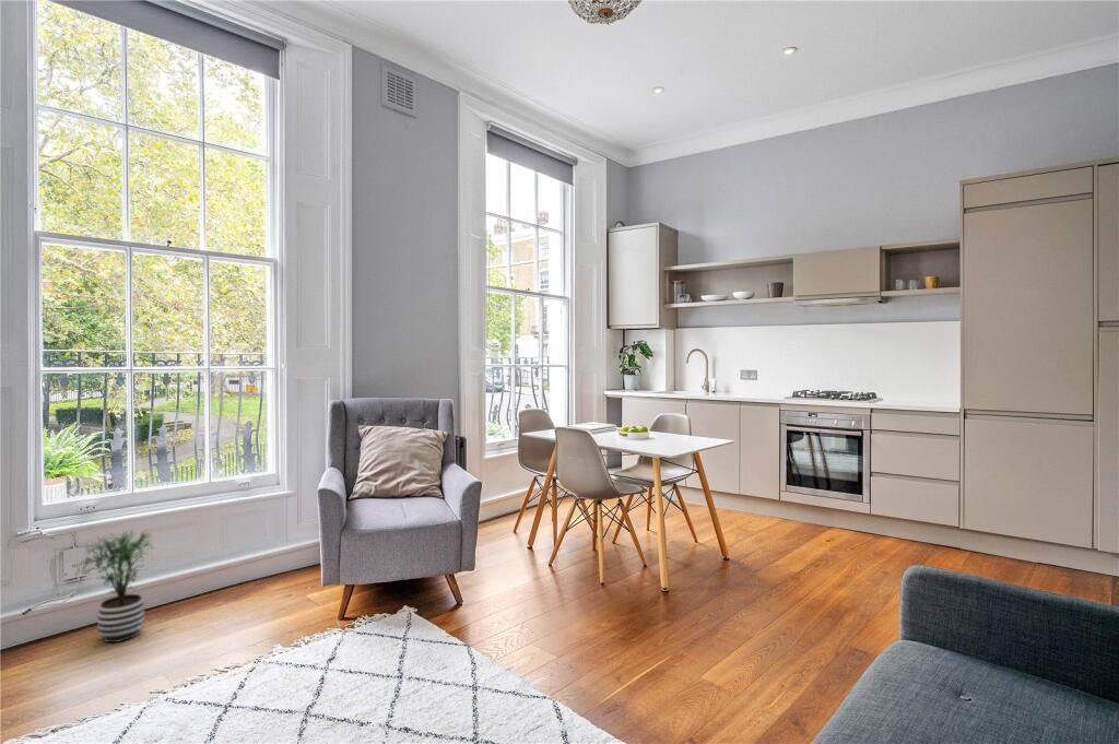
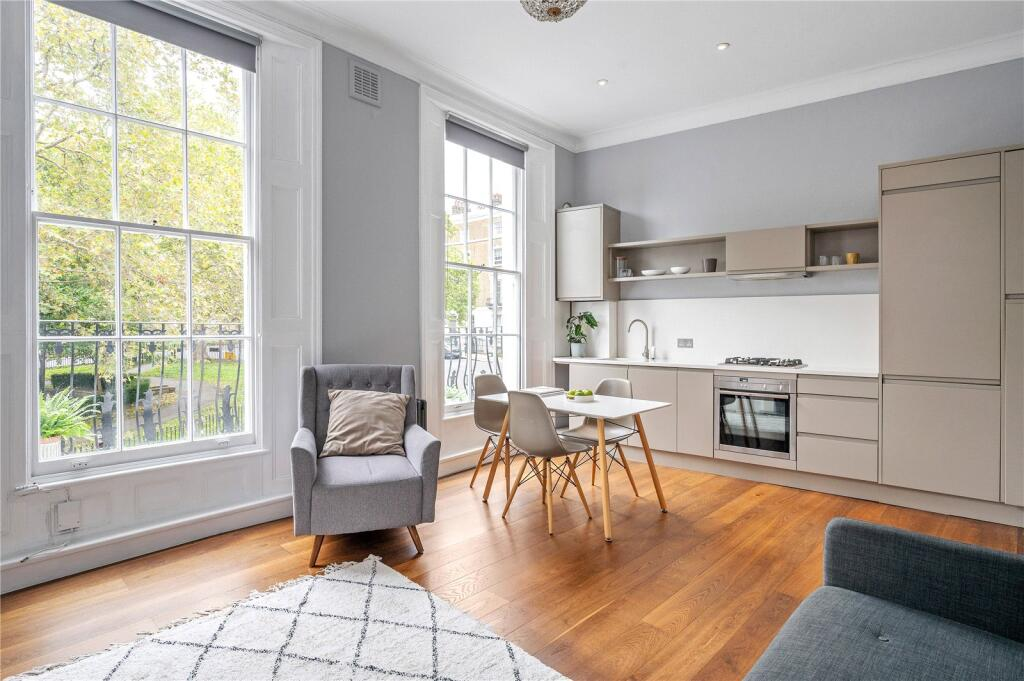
- potted plant [70,529,161,643]
